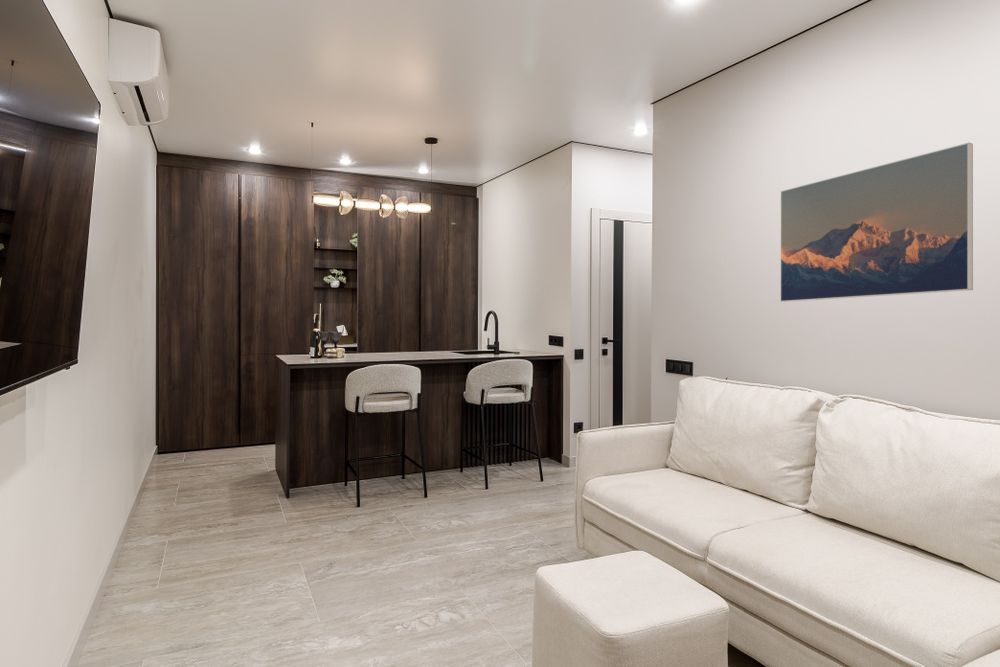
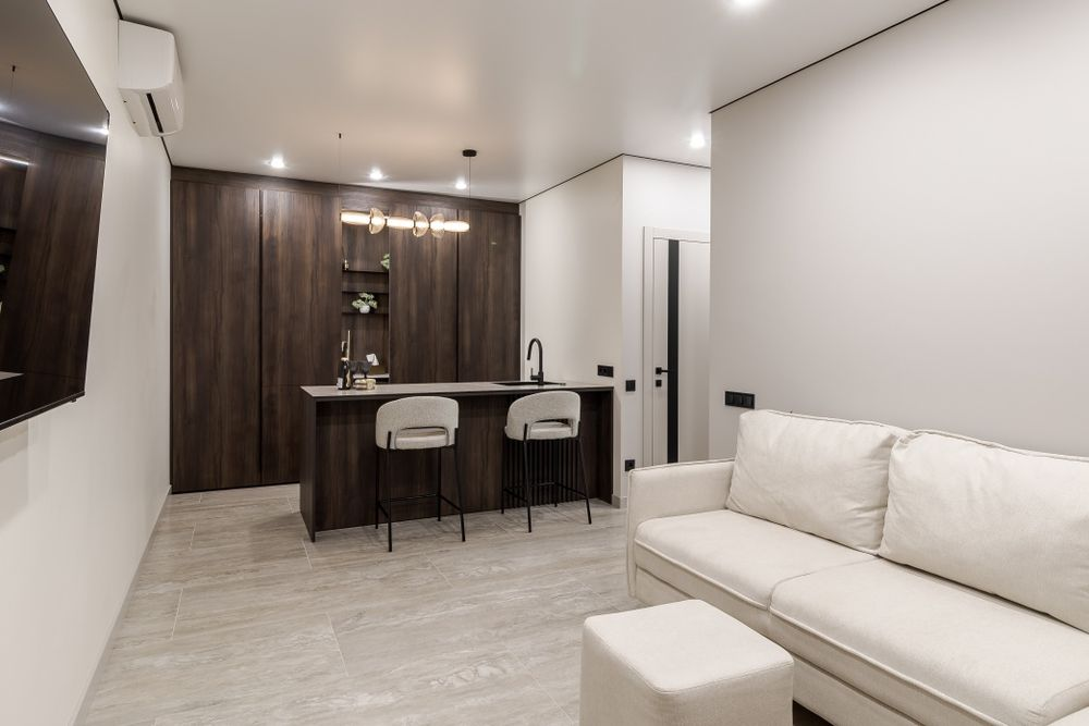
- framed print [779,142,974,303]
